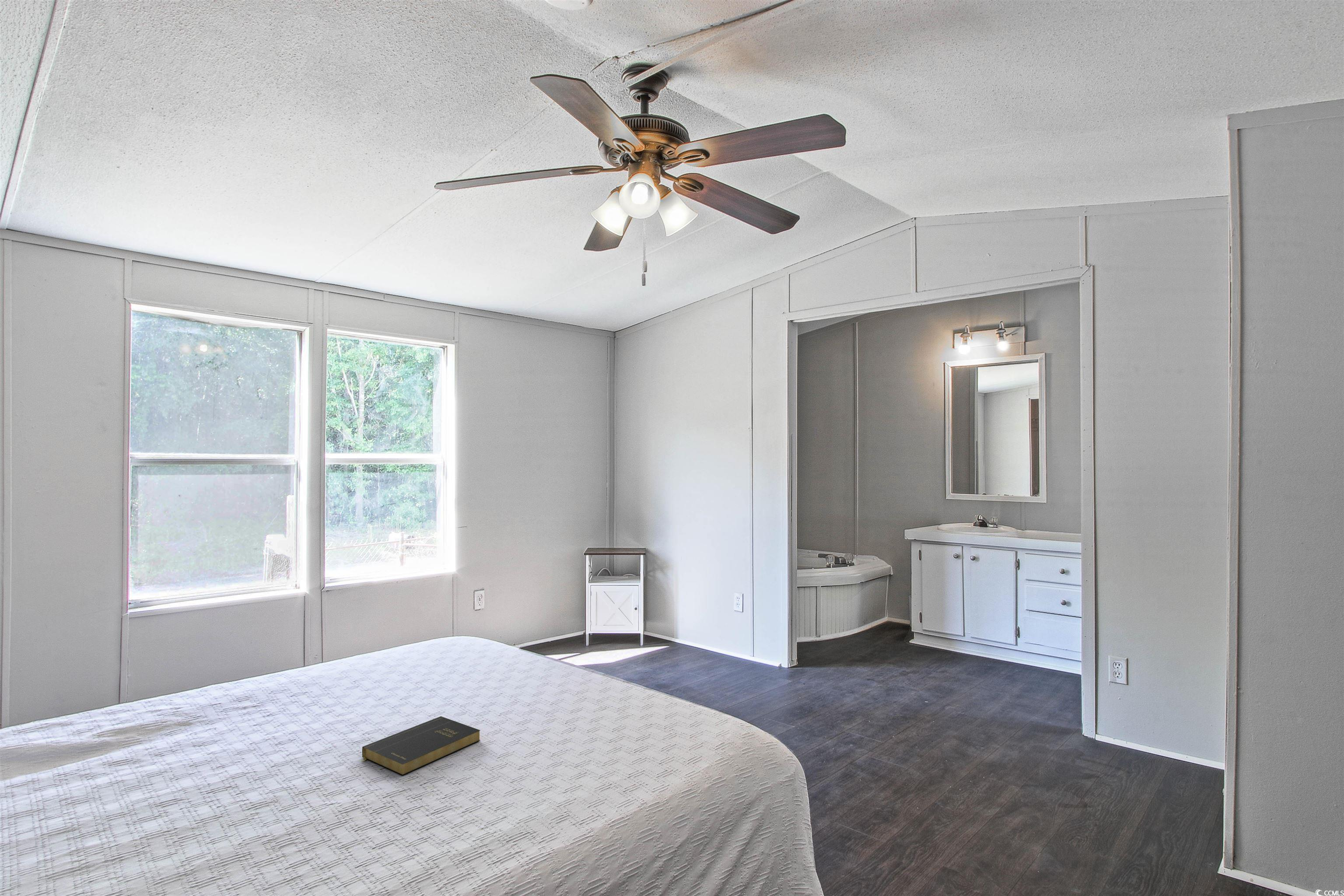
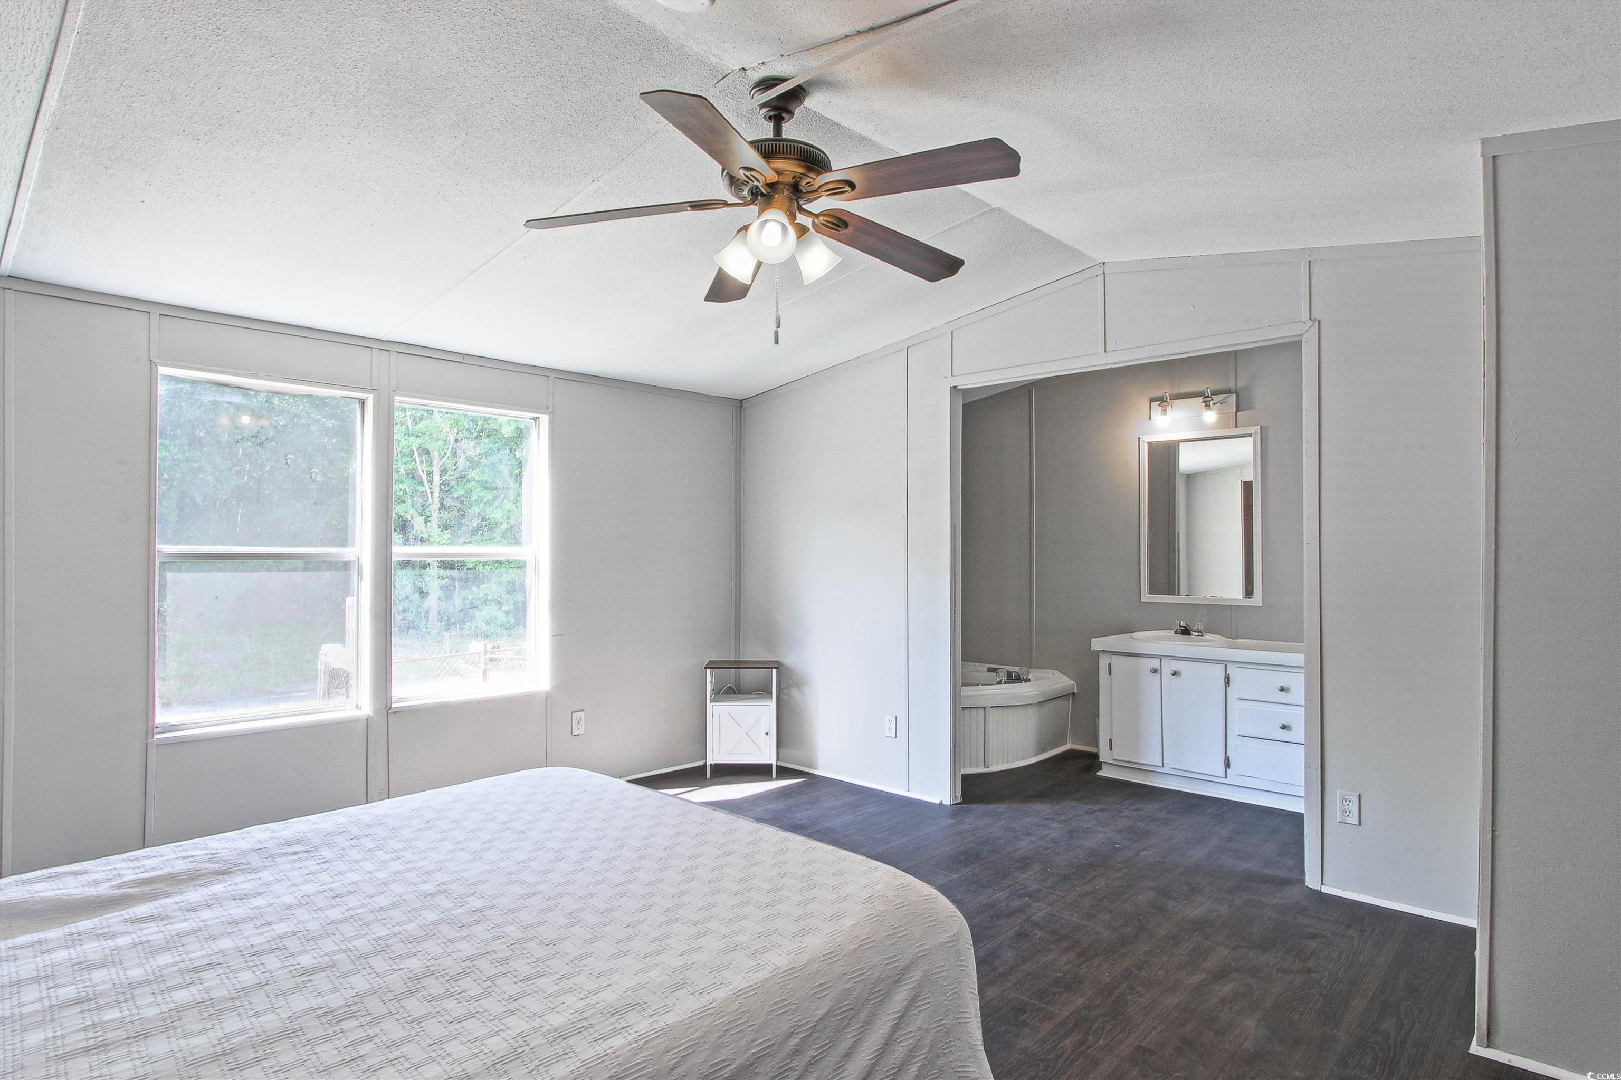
- book [361,716,481,776]
